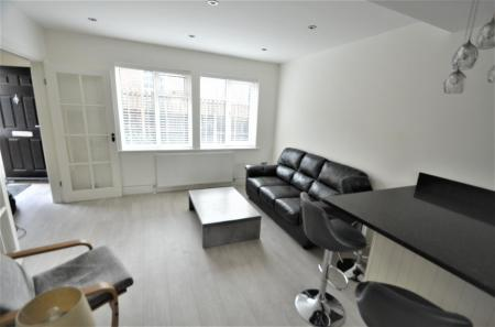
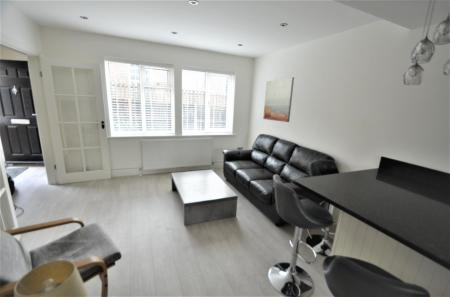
+ wall art [262,76,295,123]
